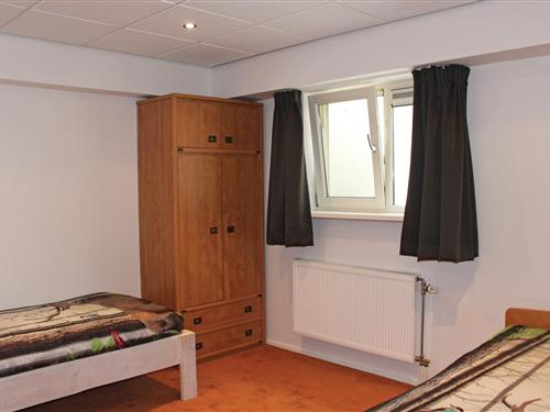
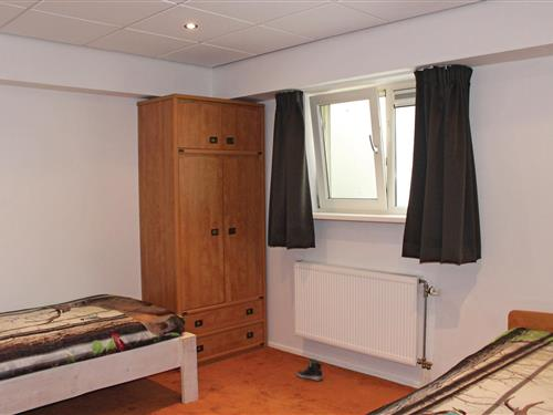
+ sneaker [296,359,324,382]
